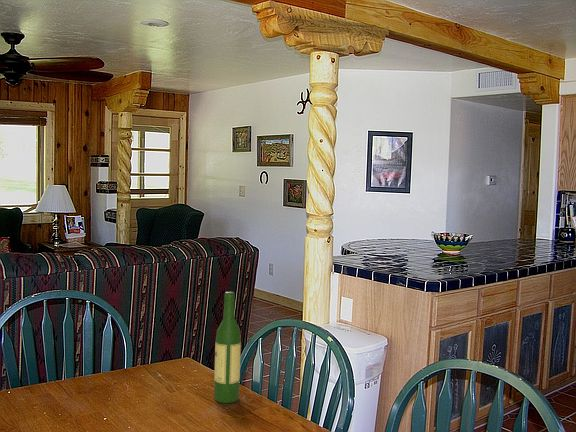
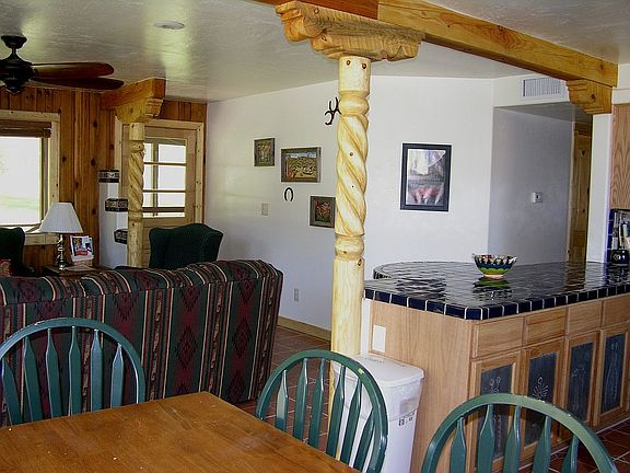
- wine bottle [213,291,242,404]
